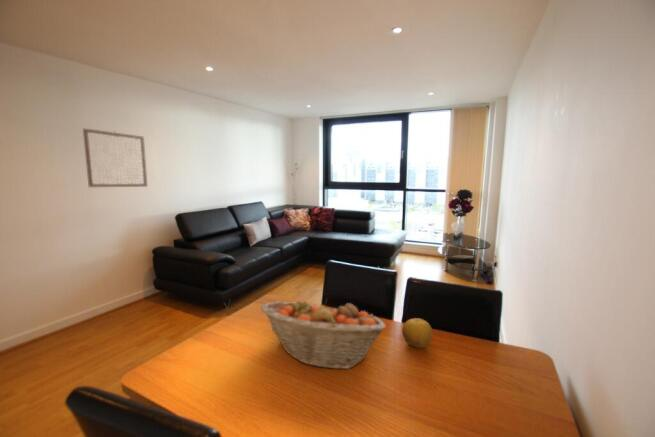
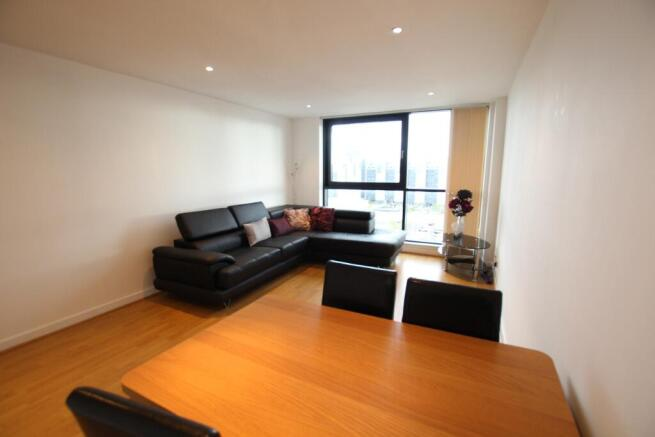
- fruit [401,317,434,349]
- fruit basket [260,298,387,370]
- wall art [82,127,148,188]
